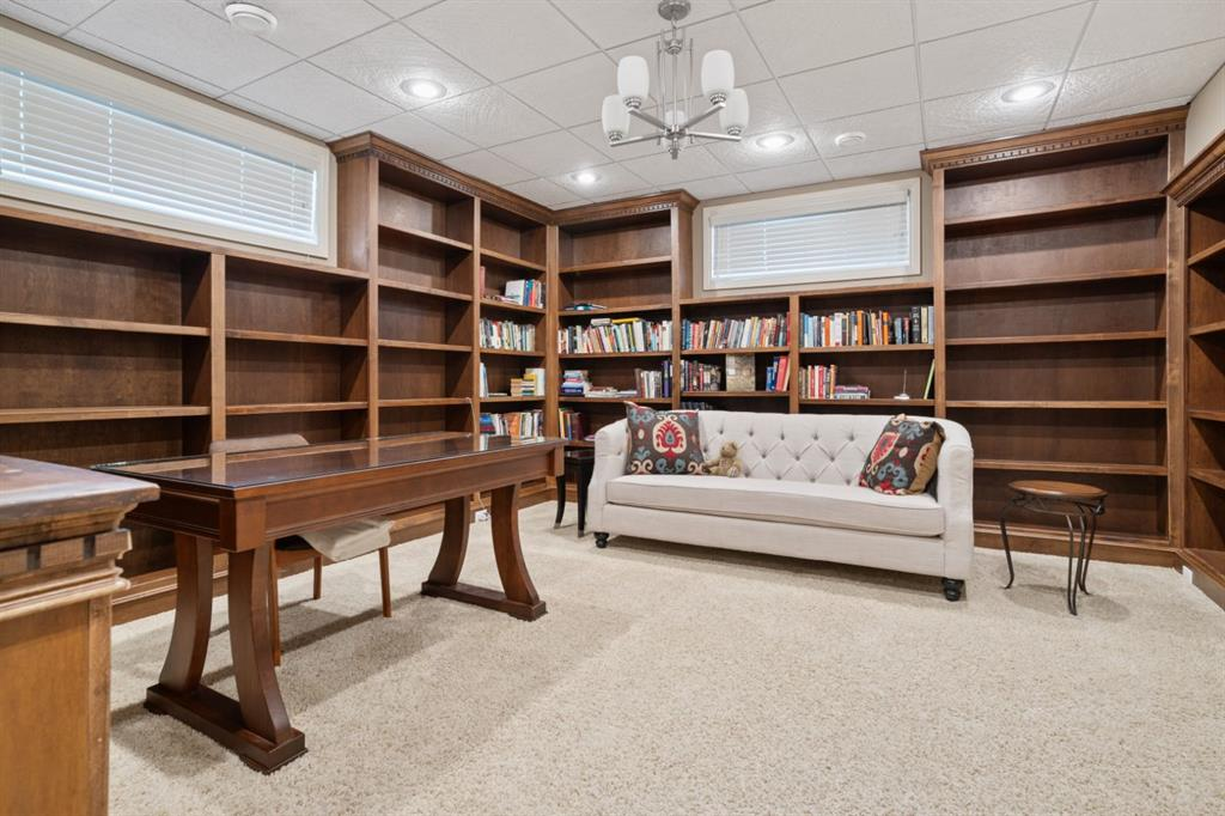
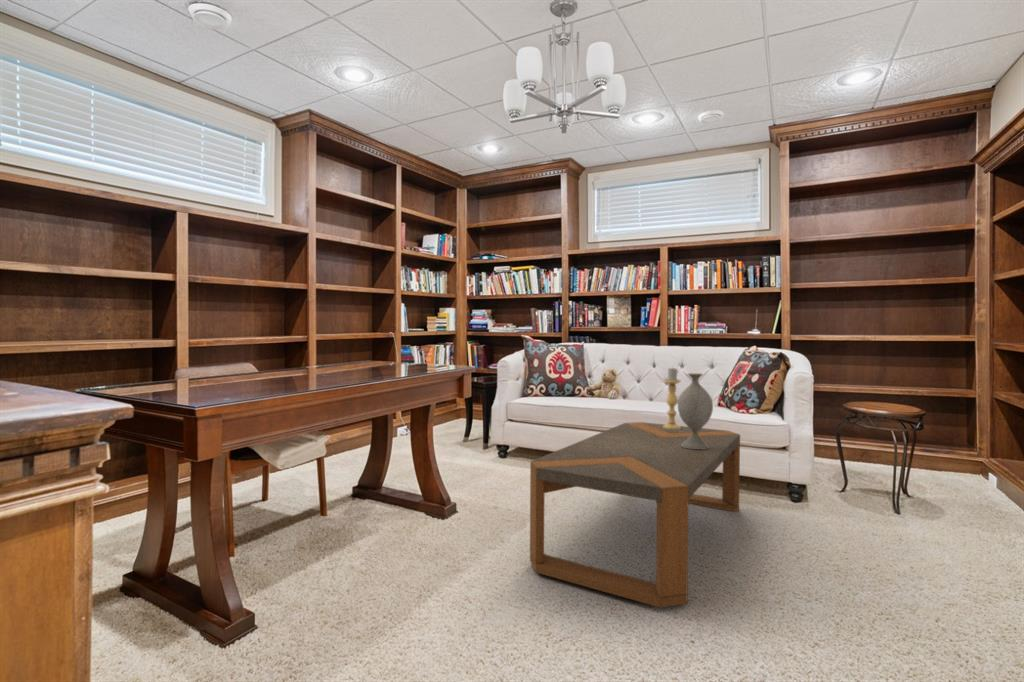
+ decorative vase [677,372,714,449]
+ candle holder [663,366,681,429]
+ coffee table [529,421,741,609]
